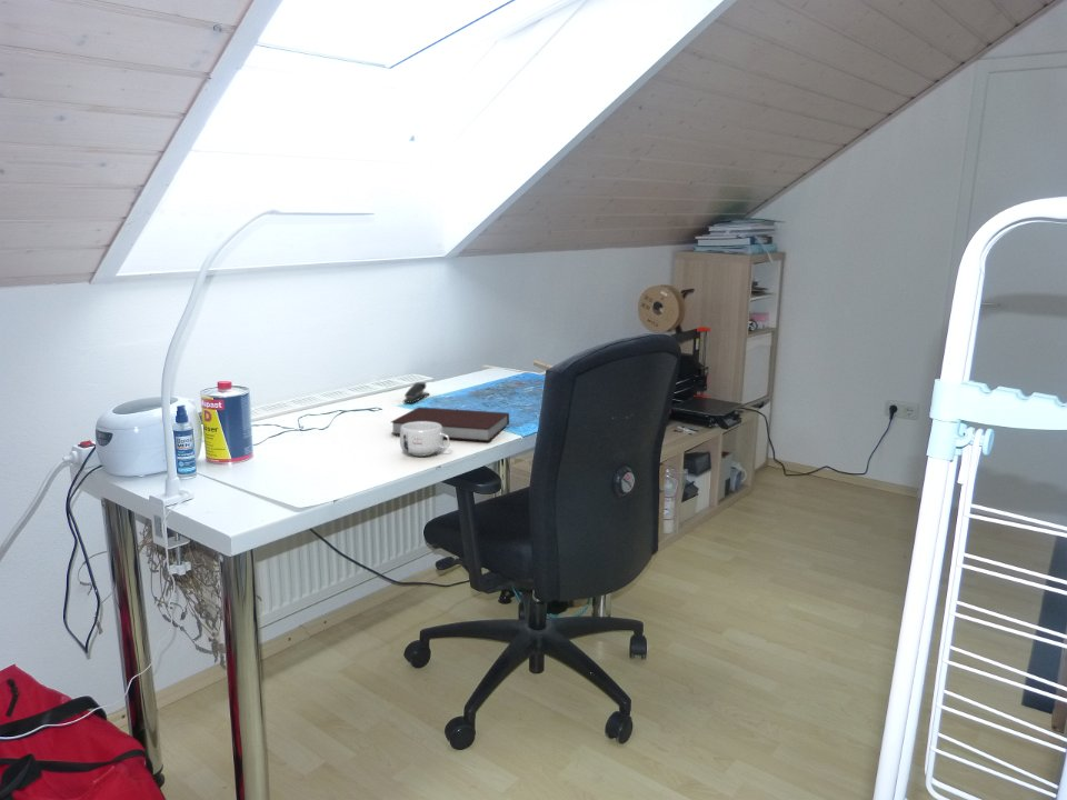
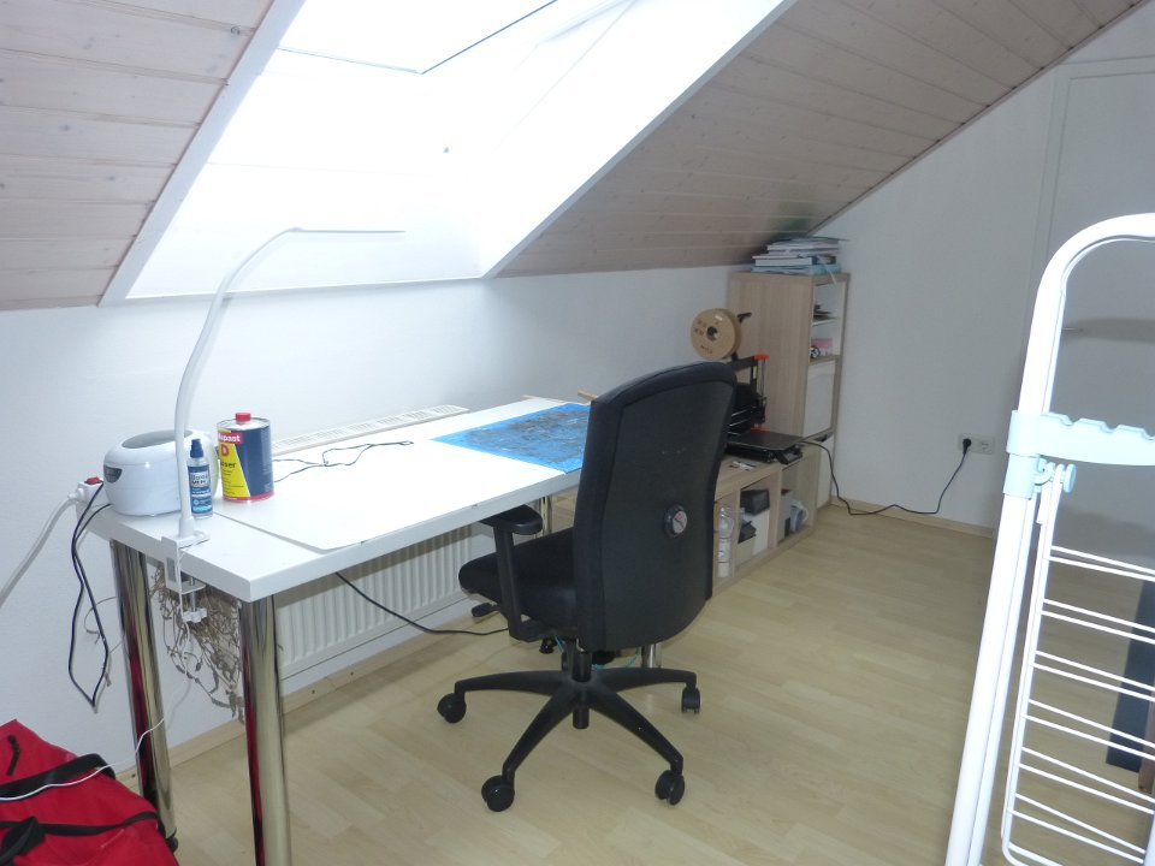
- mug [399,421,451,457]
- notebook [390,406,510,442]
- stapler [402,381,431,404]
